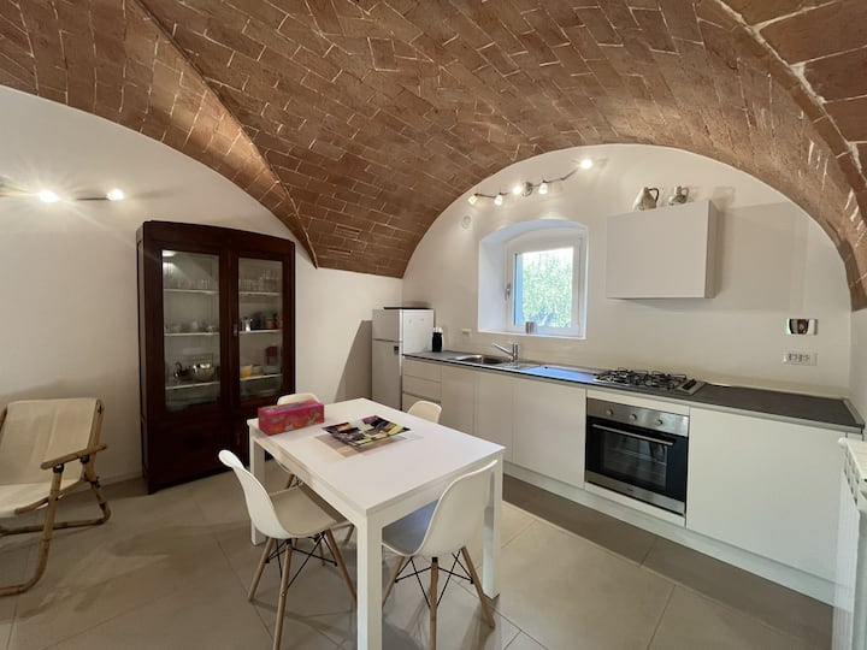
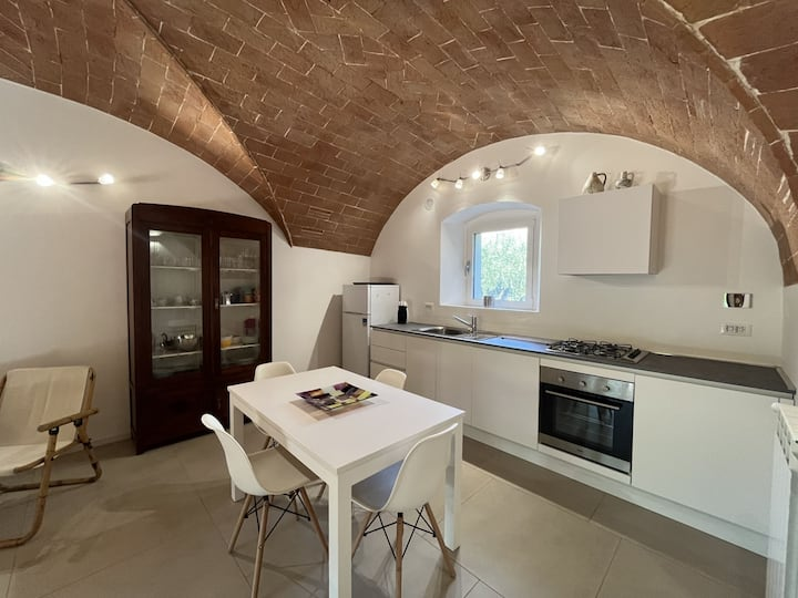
- tissue box [256,398,325,436]
